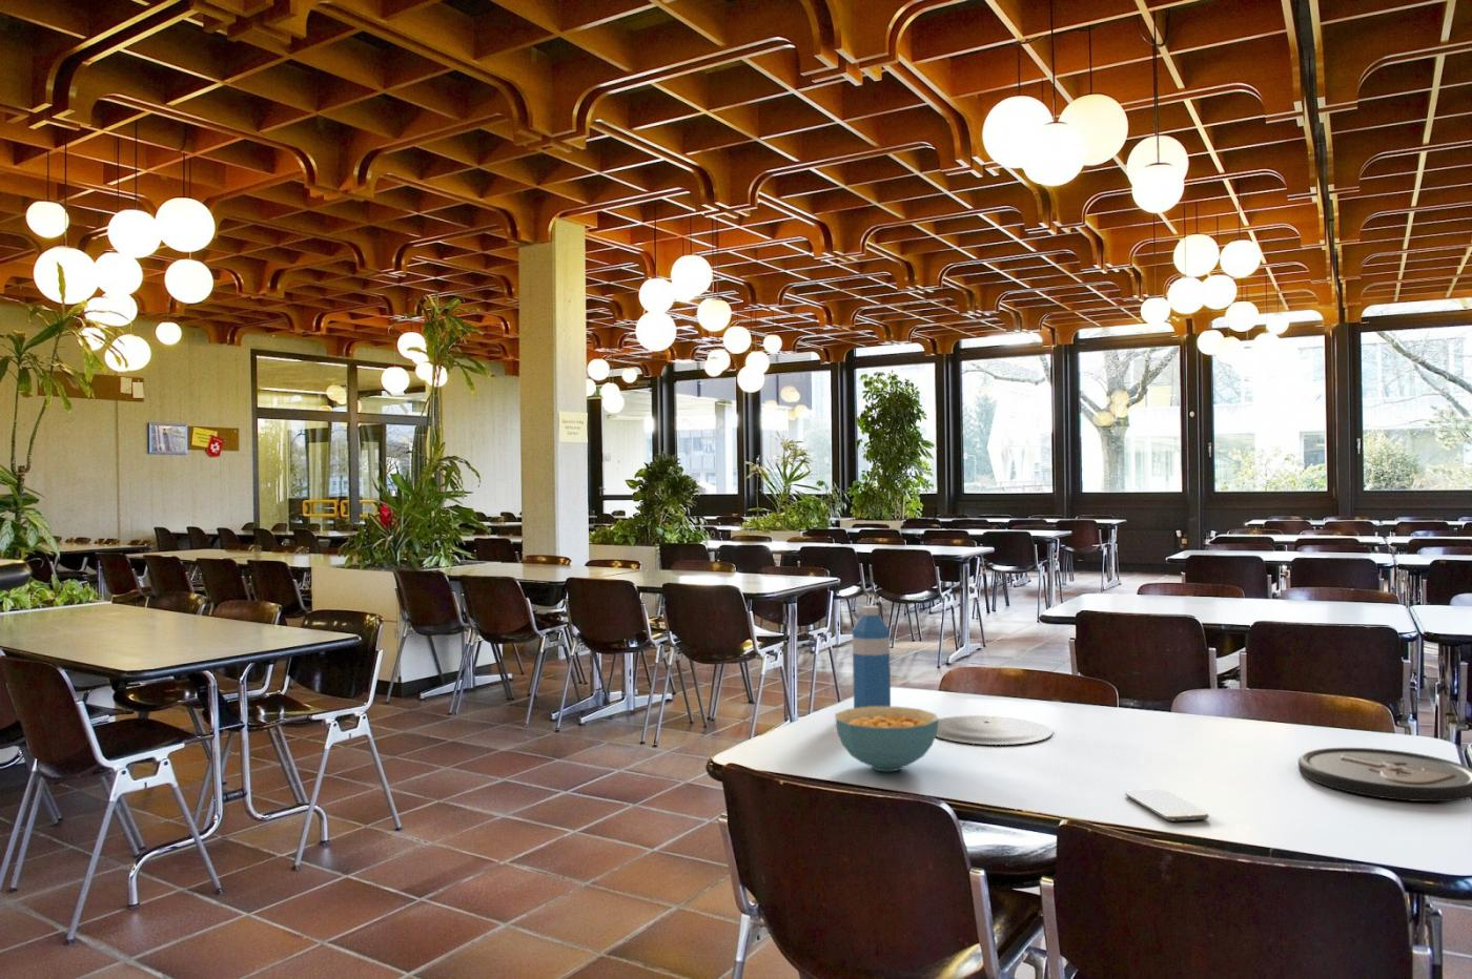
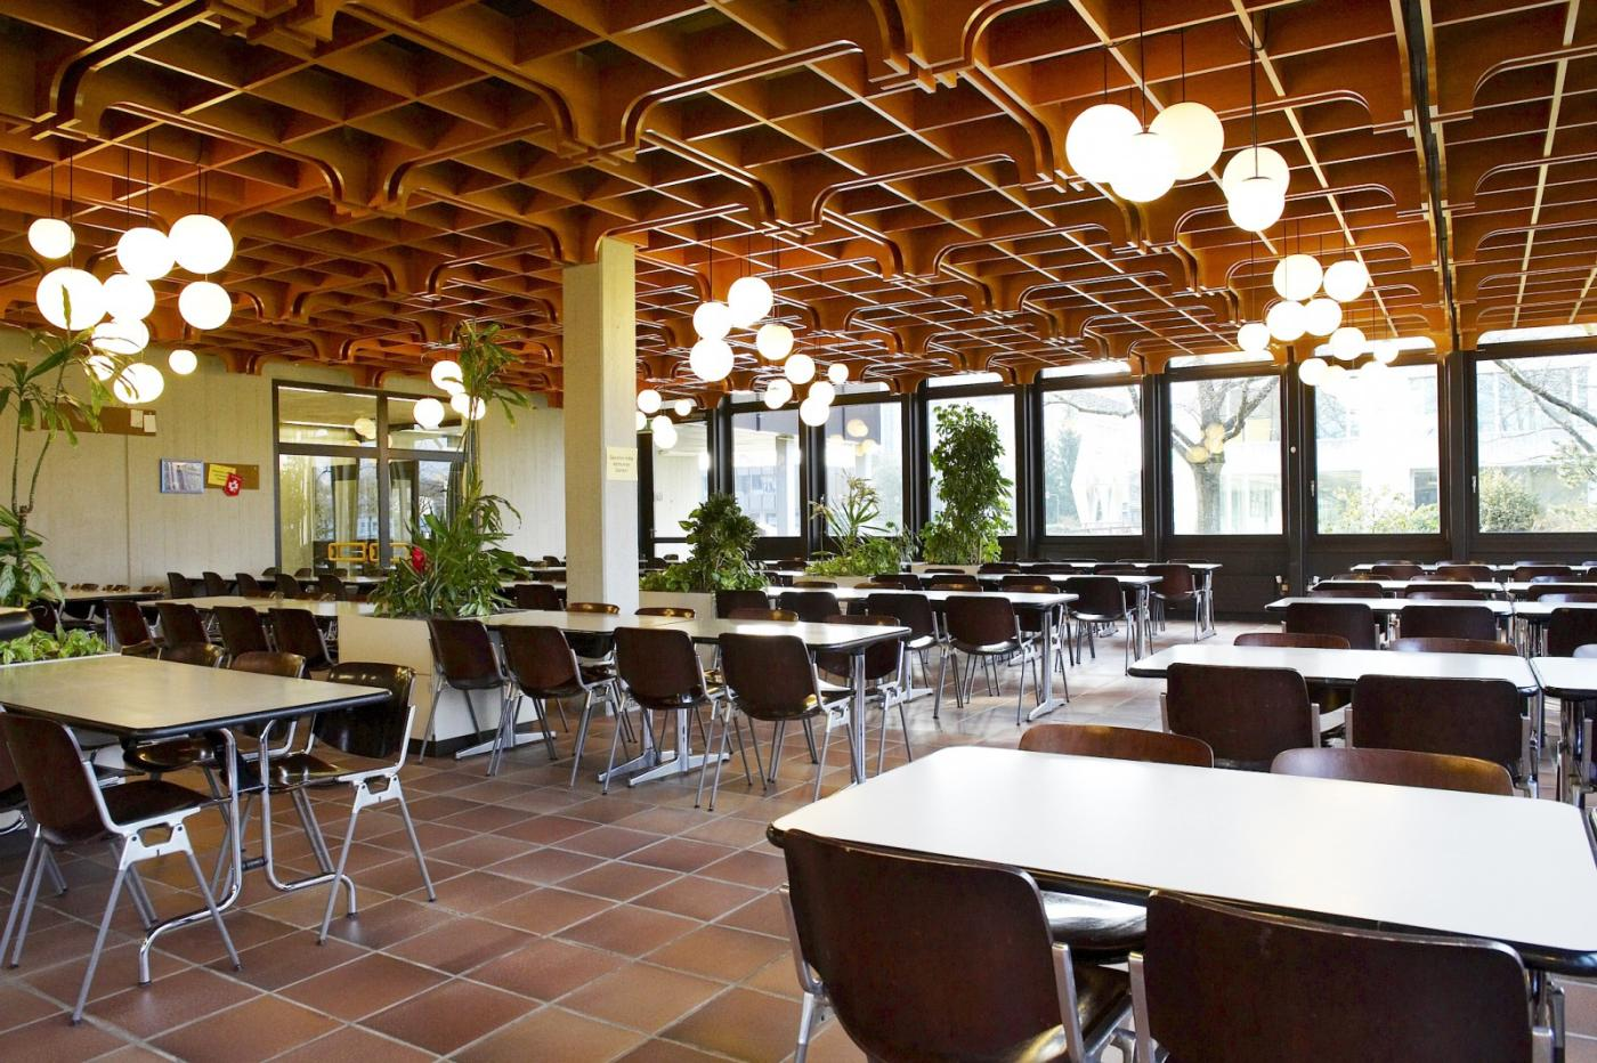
- plate [936,715,1053,746]
- water bottle [852,605,891,708]
- smartphone [1124,788,1211,823]
- cereal bowl [833,706,939,772]
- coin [1297,747,1472,802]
